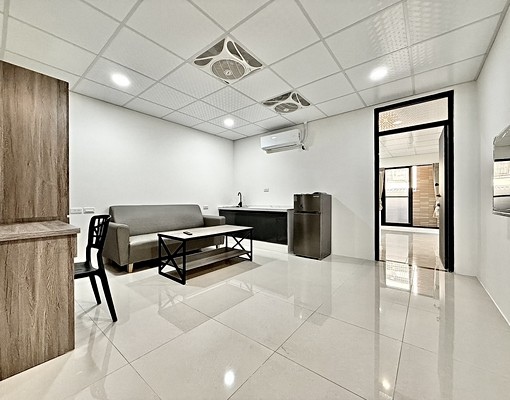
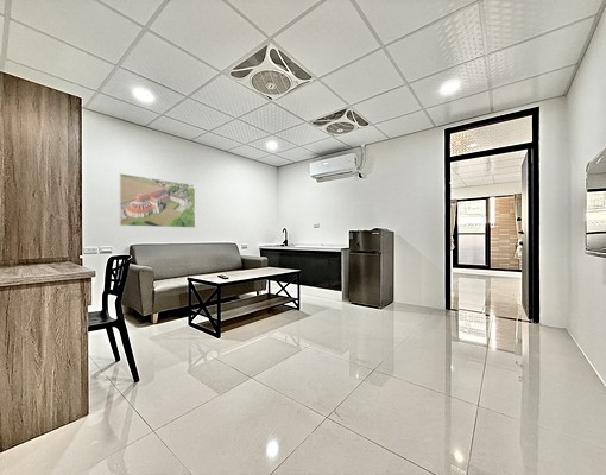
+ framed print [119,172,196,229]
